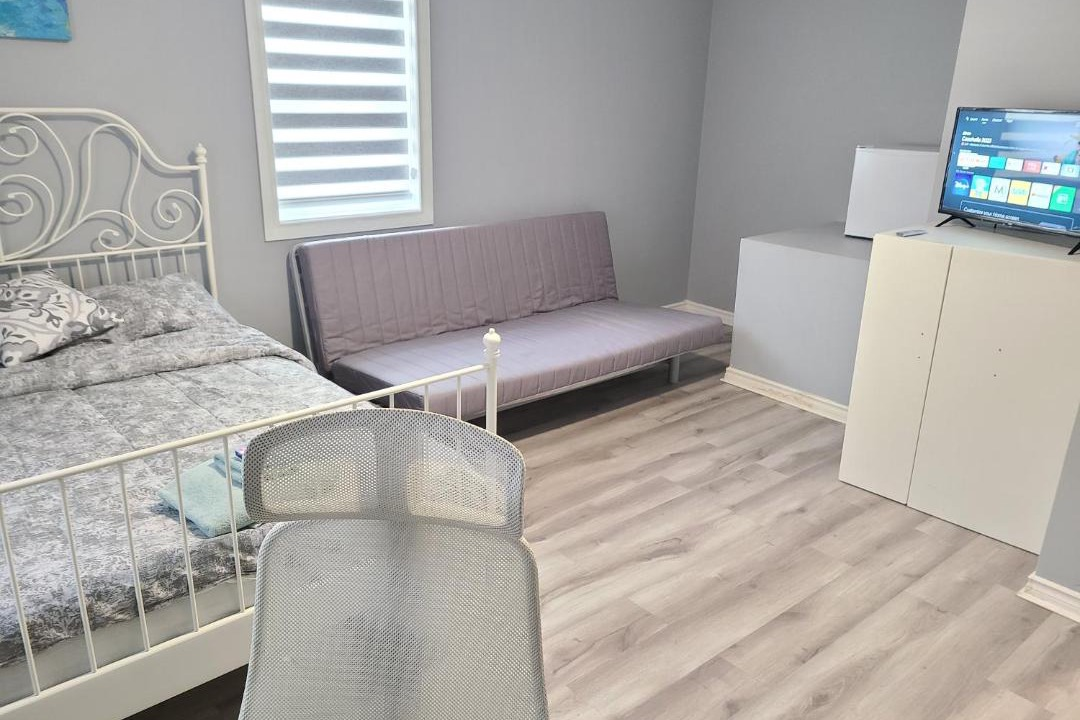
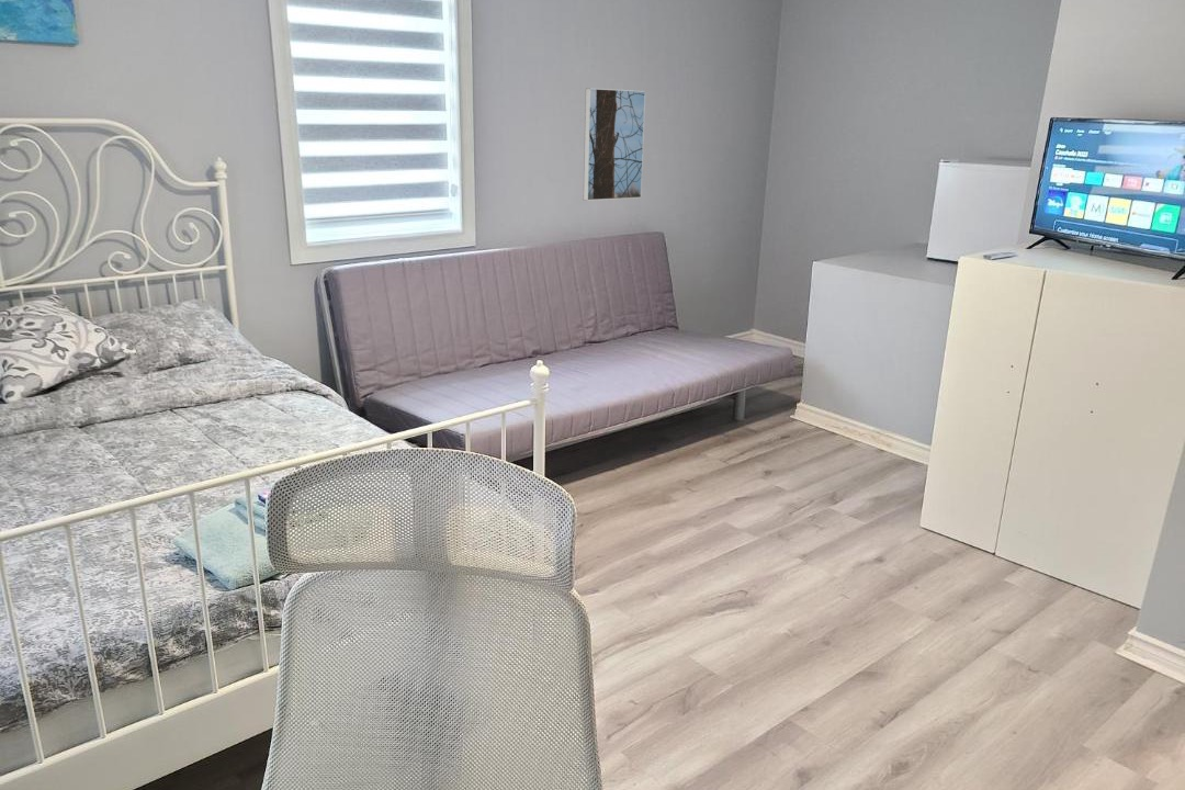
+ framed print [583,87,646,202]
